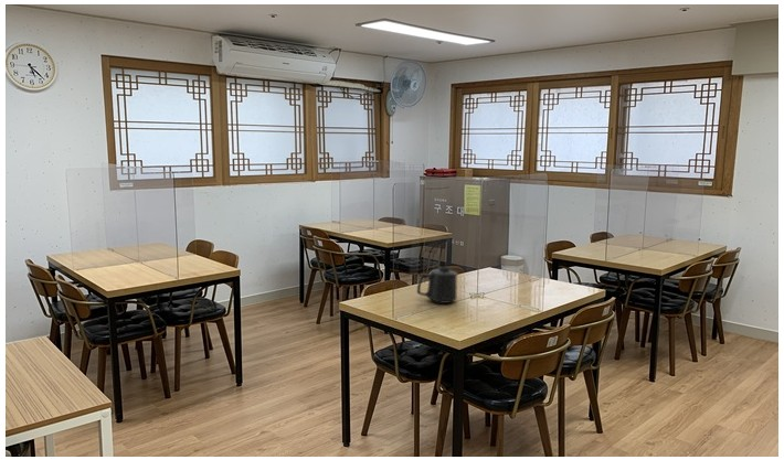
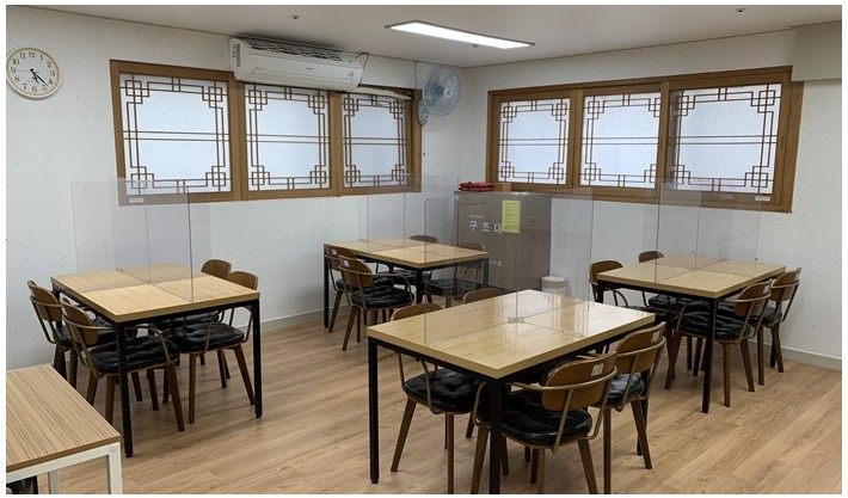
- mug [416,266,459,304]
